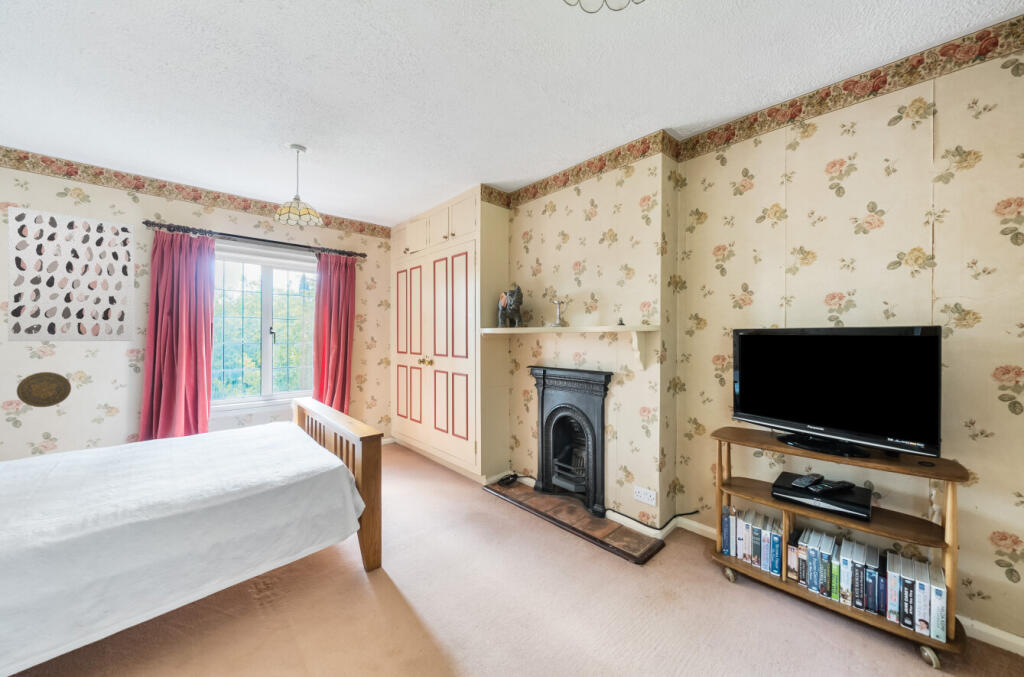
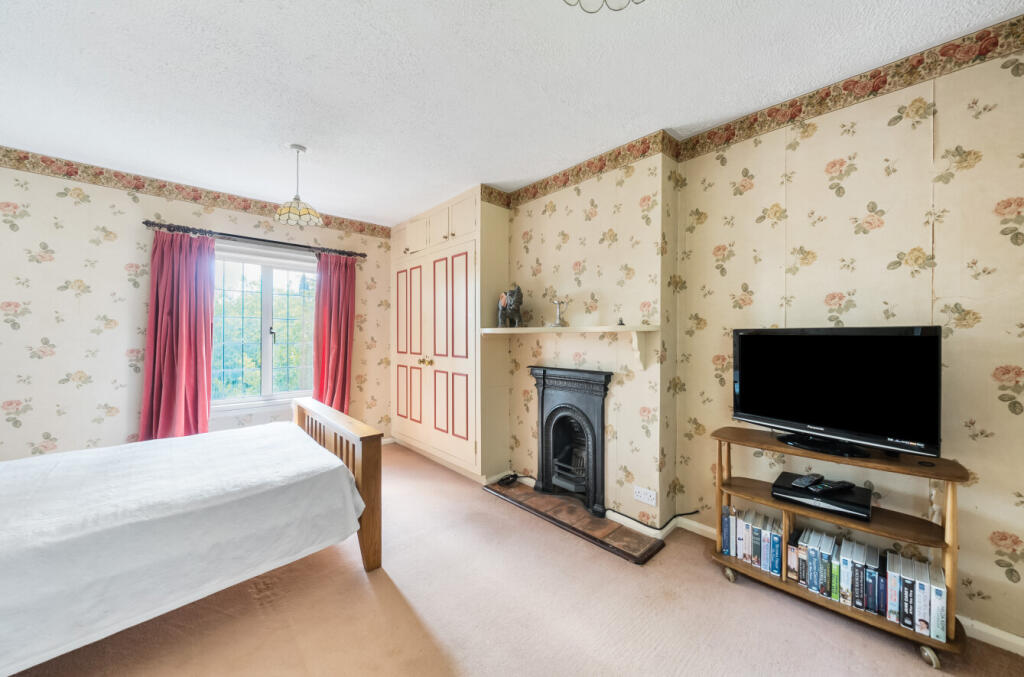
- decorative plate [16,371,72,408]
- wall art [7,205,135,342]
